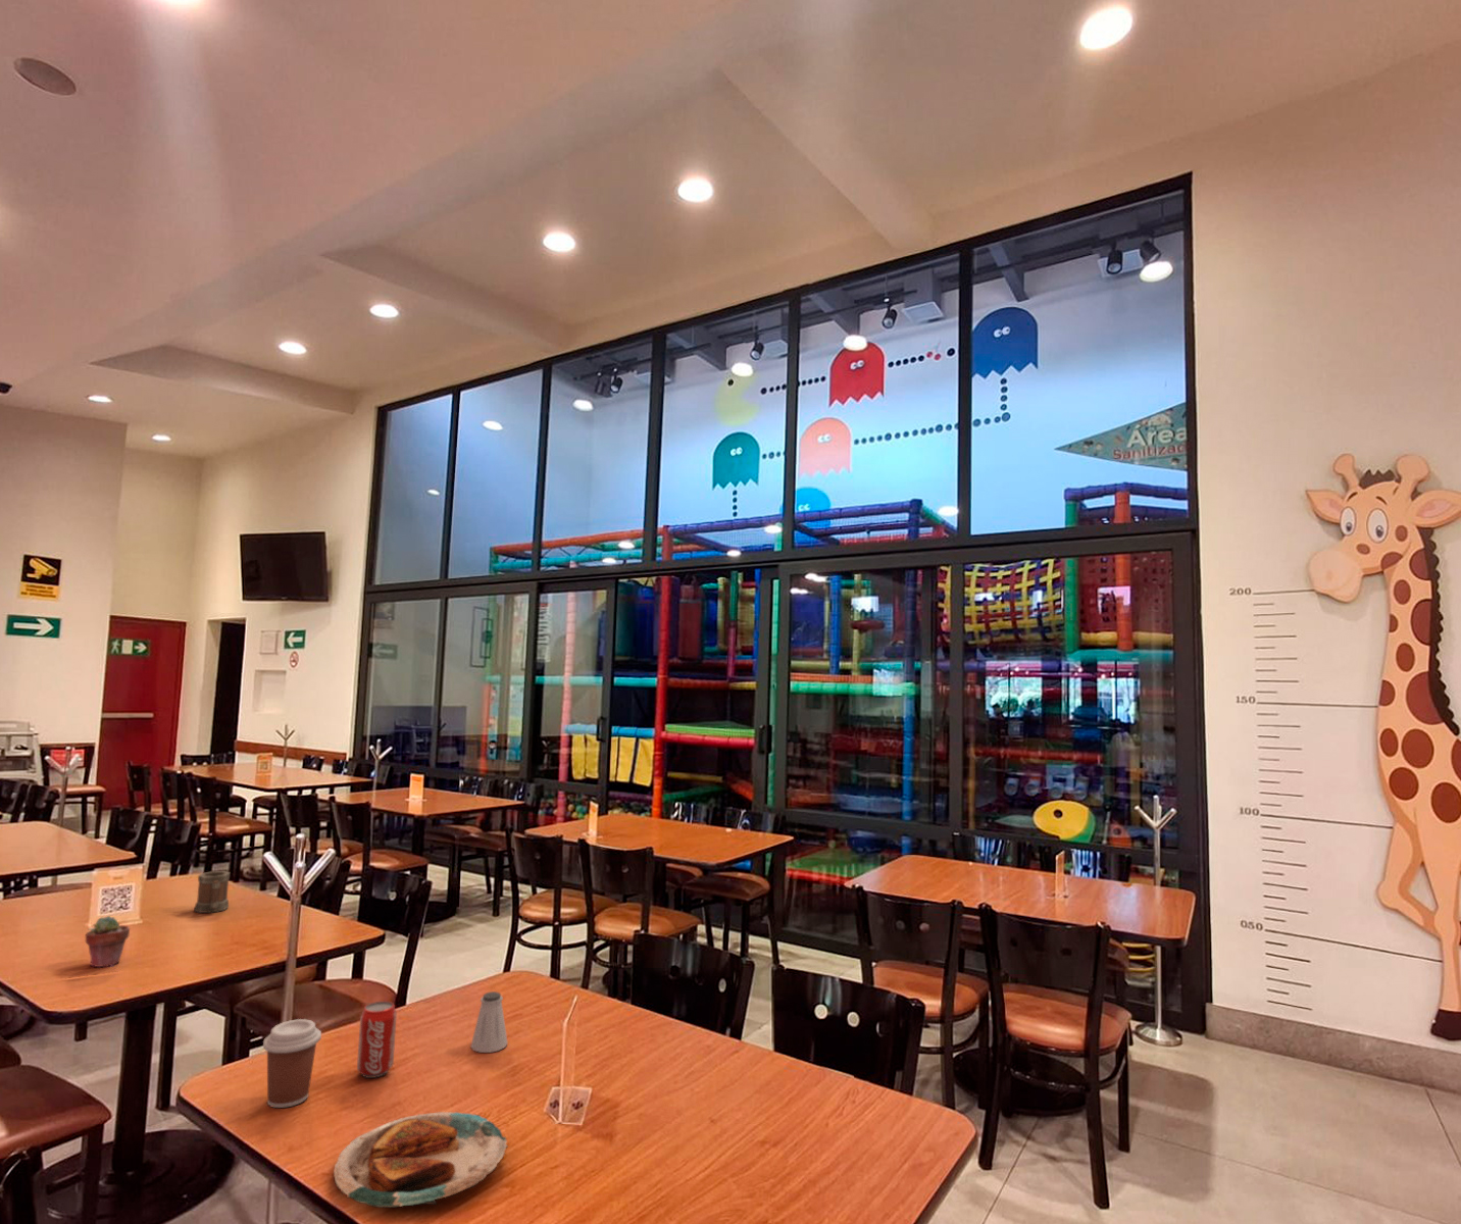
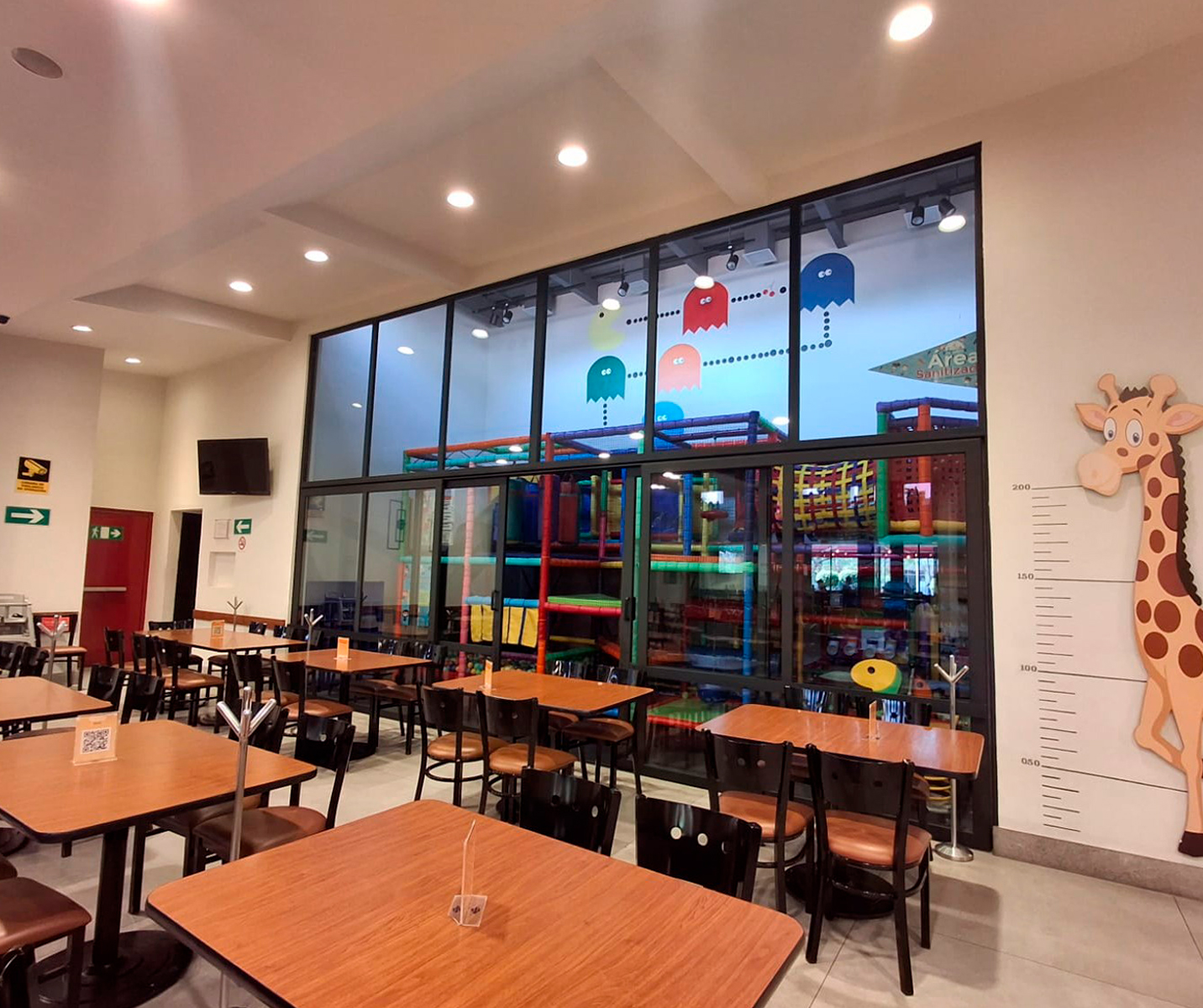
- coffee cup [262,1018,322,1109]
- mug [193,871,231,914]
- saltshaker [470,991,509,1054]
- potted succulent [85,914,131,969]
- plate [333,1111,509,1208]
- beverage can [356,1001,398,1080]
